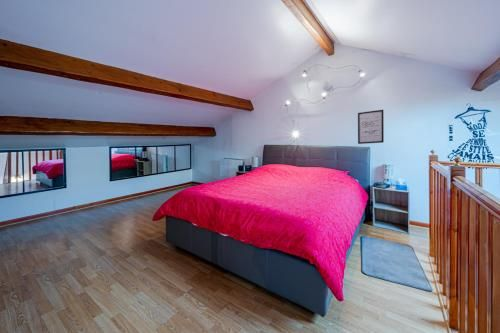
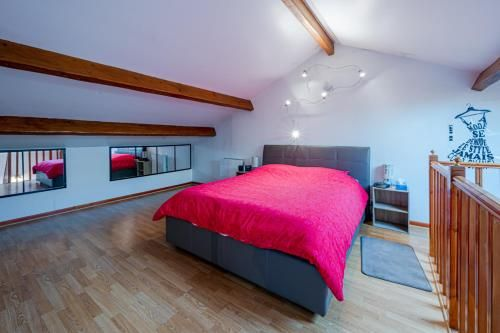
- wall art [357,109,385,145]
